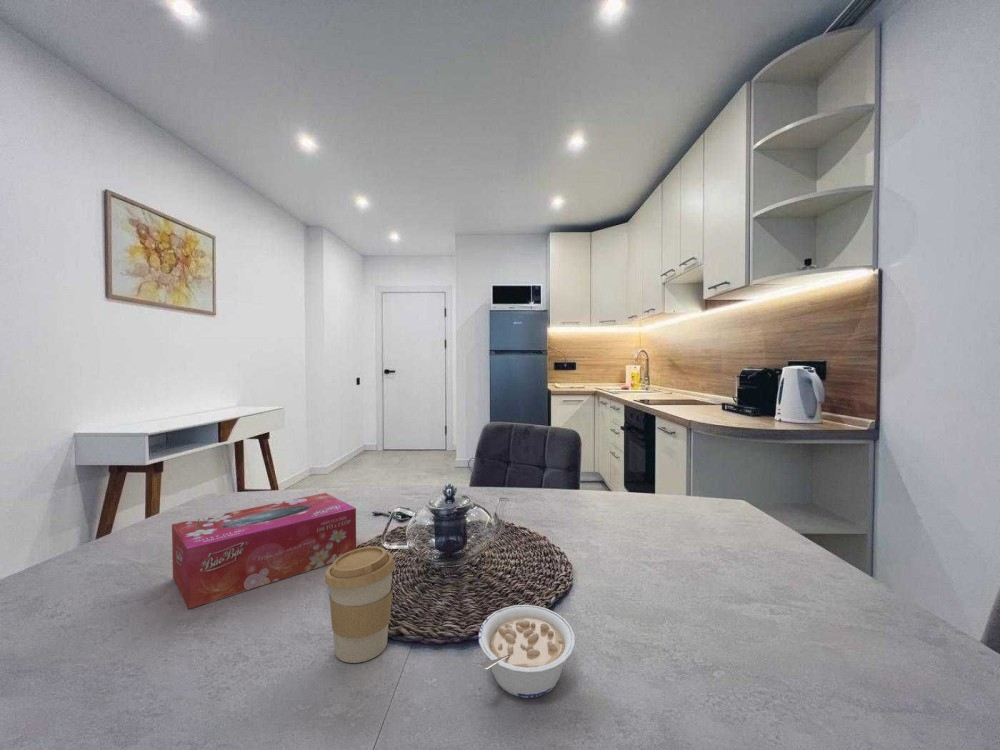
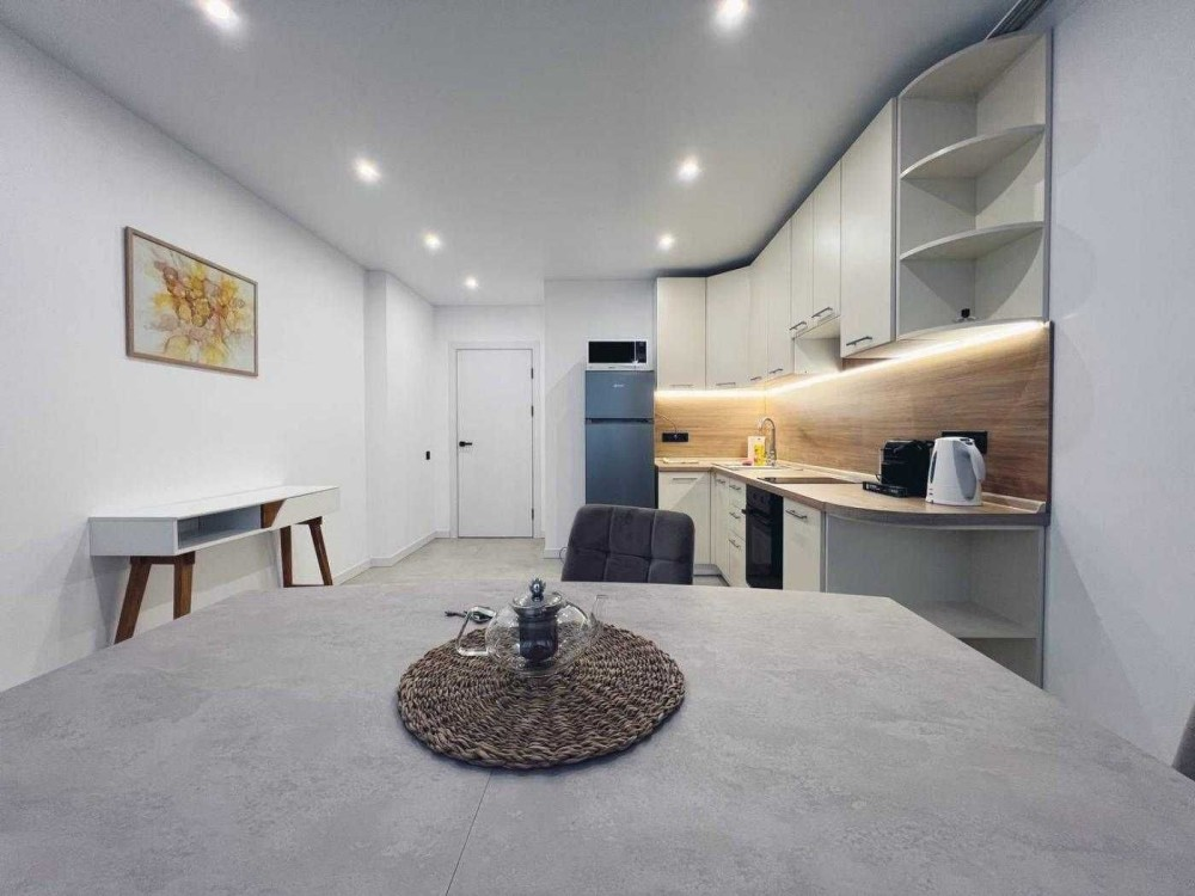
- coffee cup [324,545,396,664]
- legume [477,604,576,699]
- tissue box [171,492,357,610]
